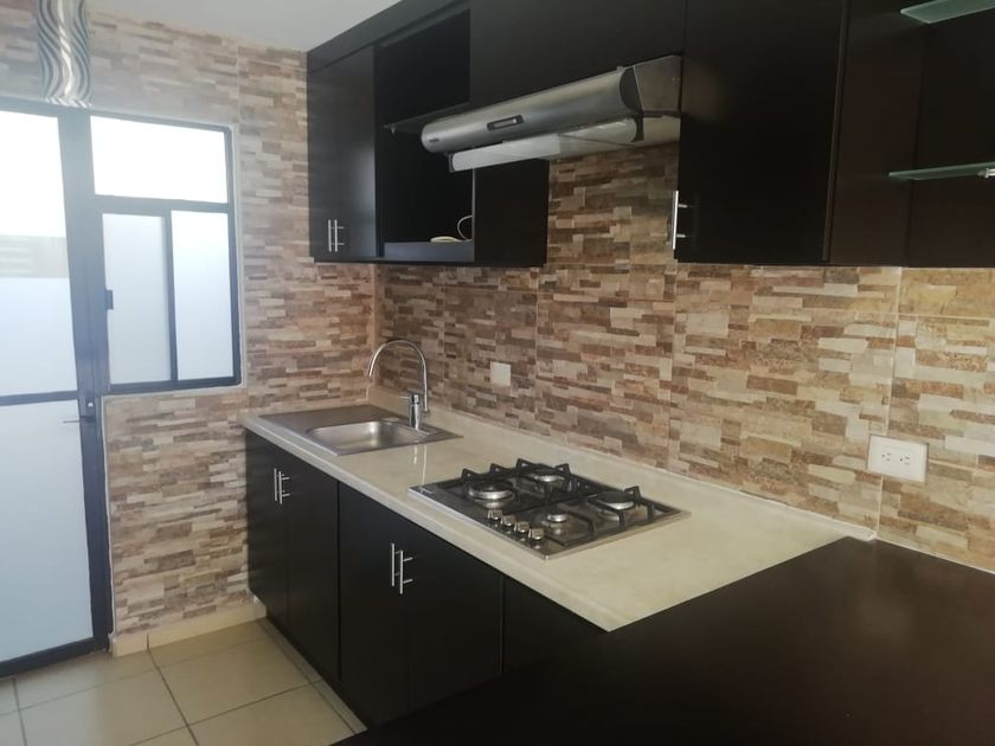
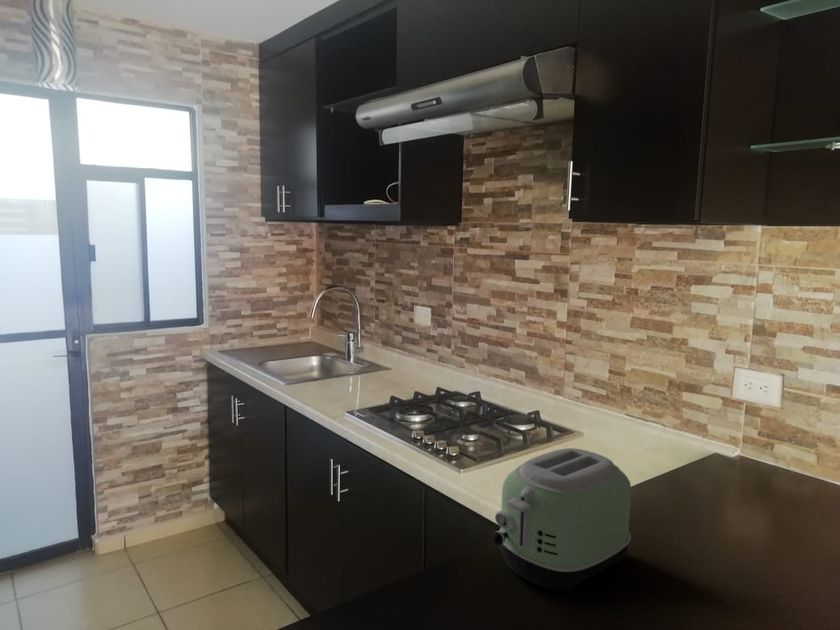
+ toaster [492,447,632,592]
